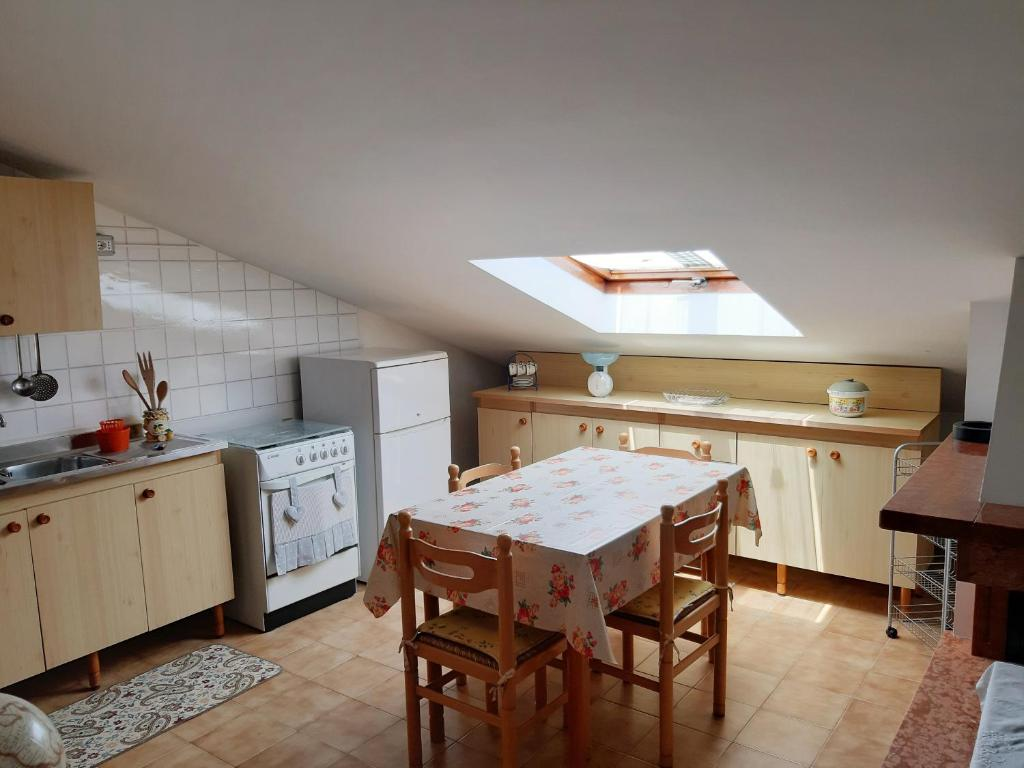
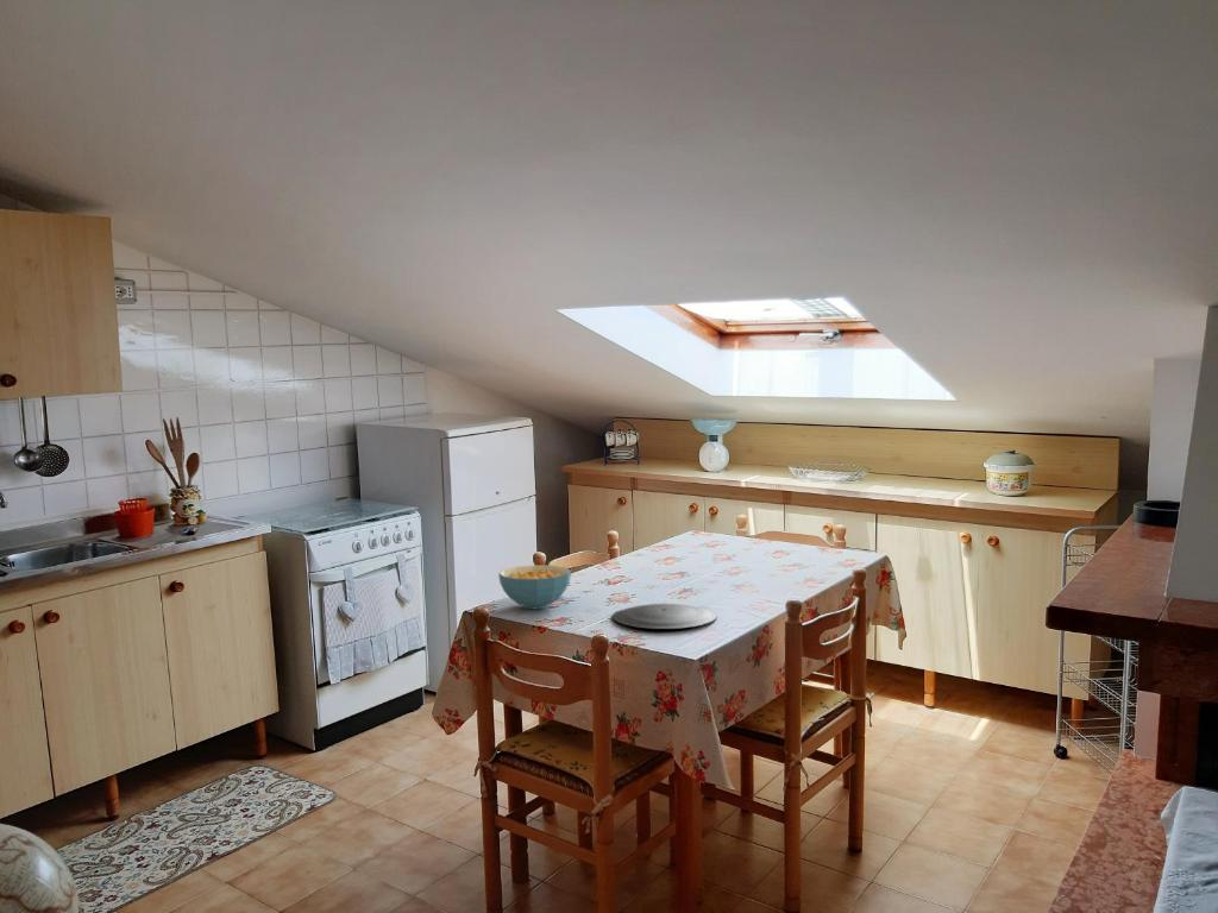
+ plate [611,603,717,630]
+ cereal bowl [497,563,572,610]
